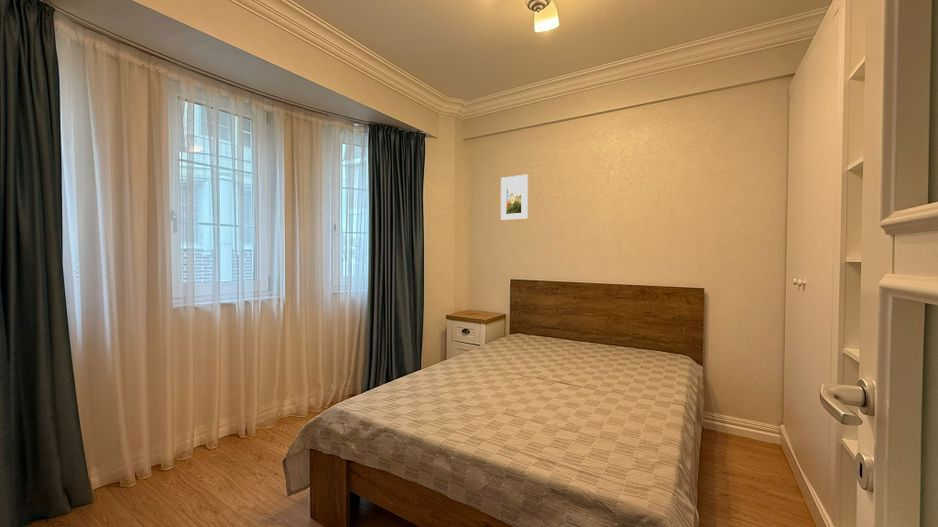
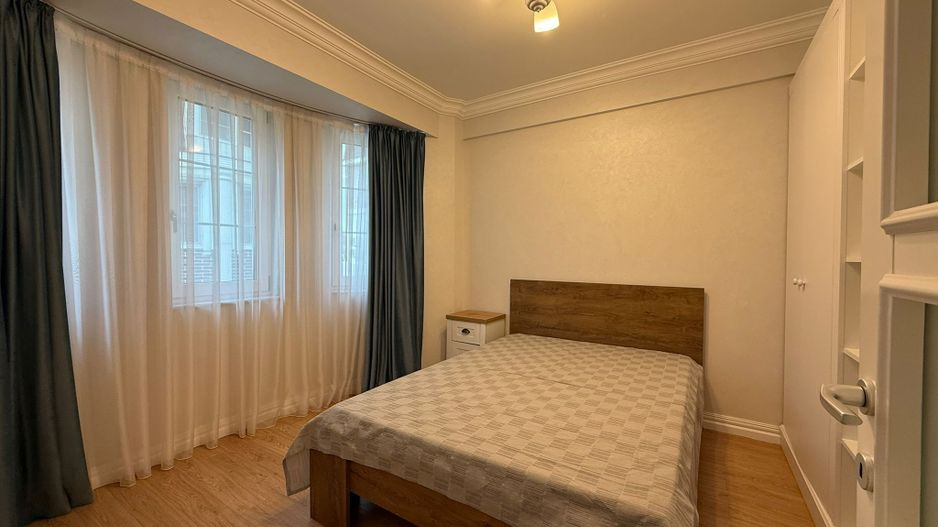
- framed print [500,174,529,221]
